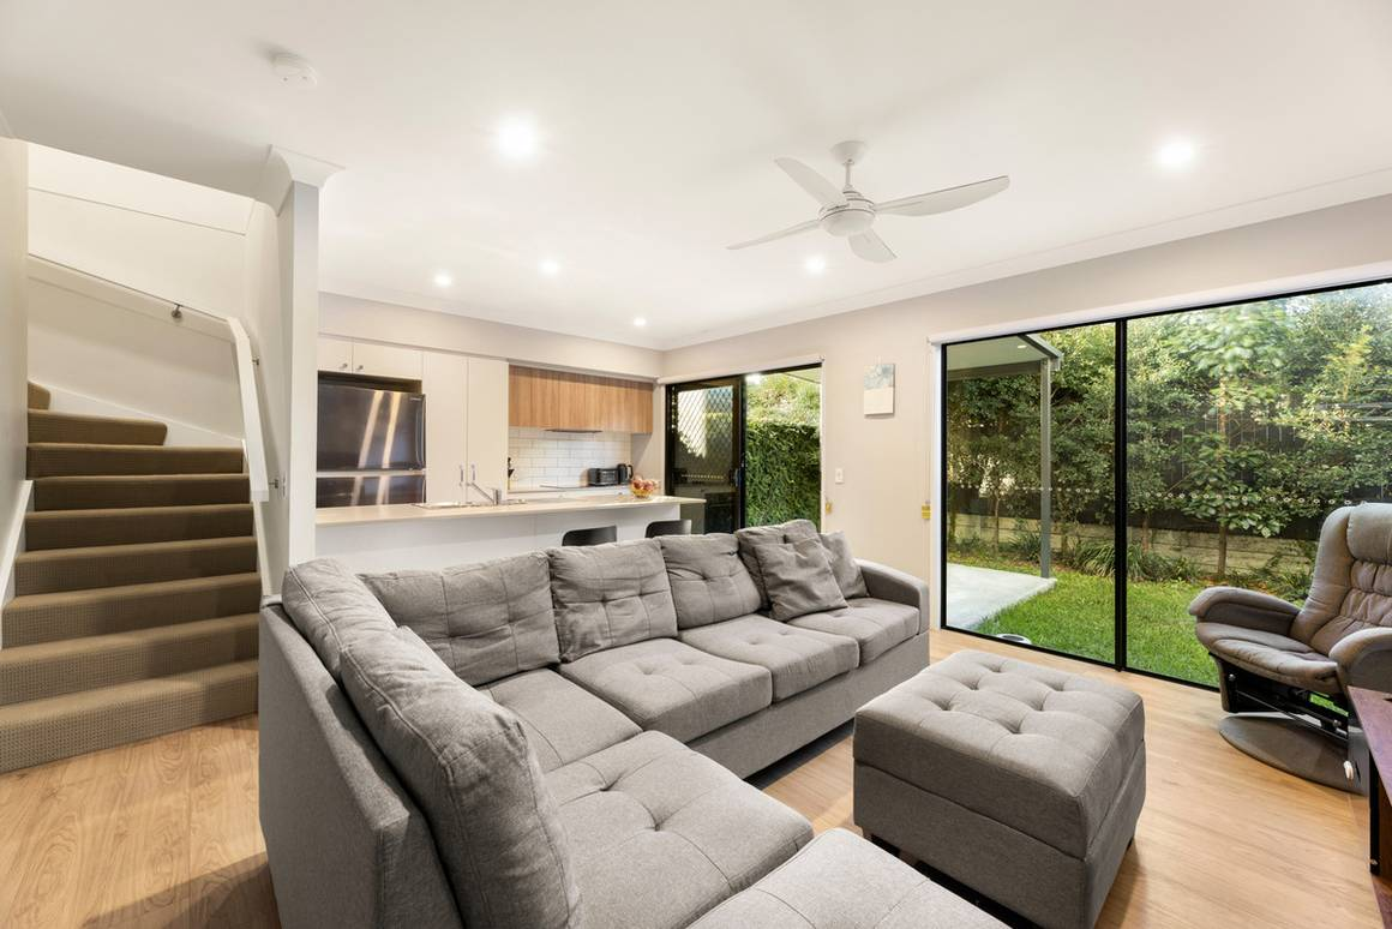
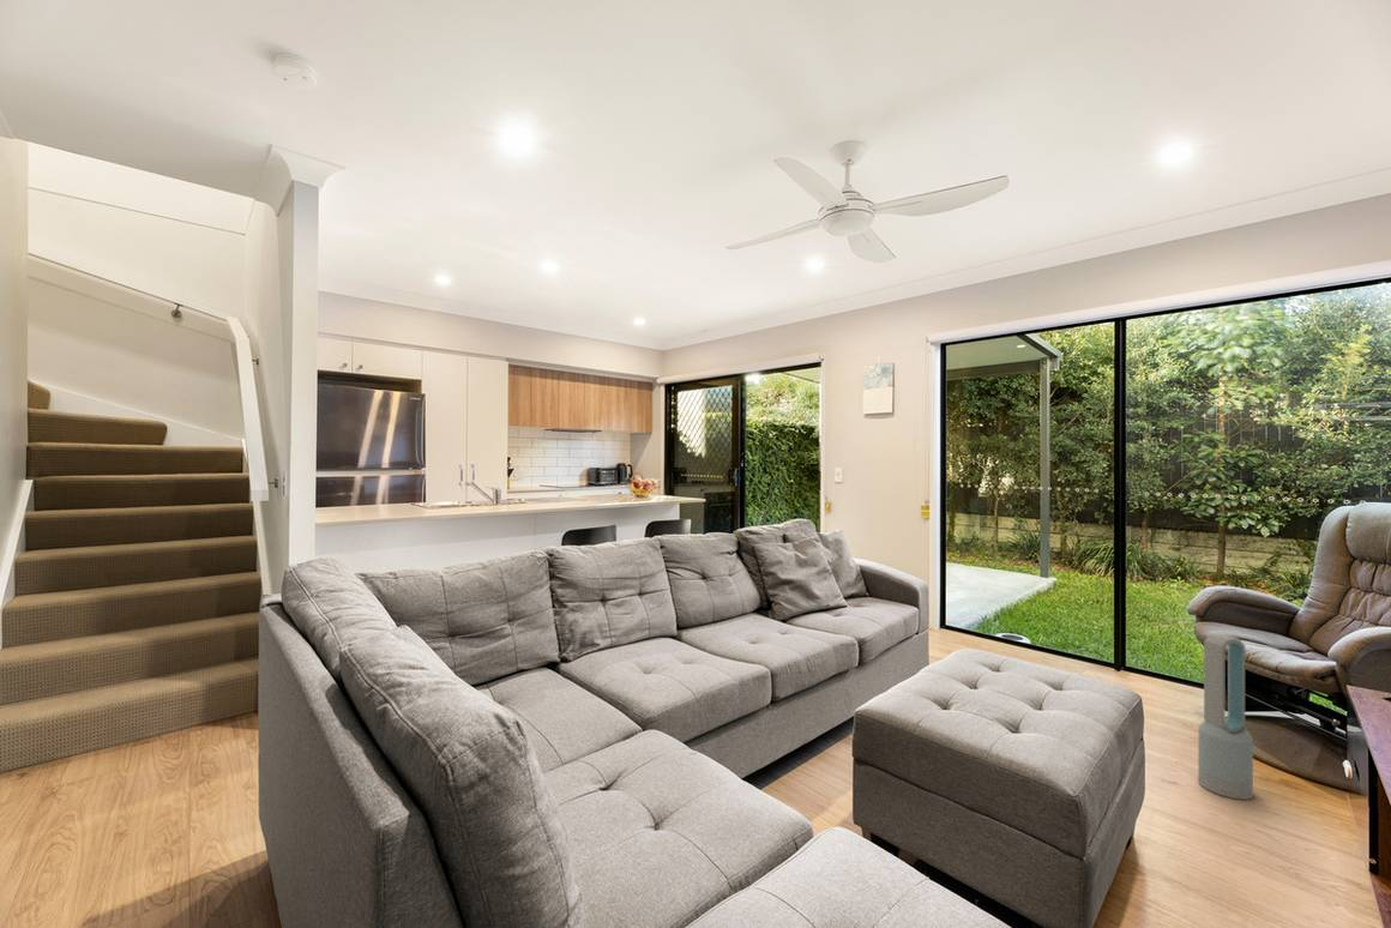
+ air purifier [1197,632,1254,801]
